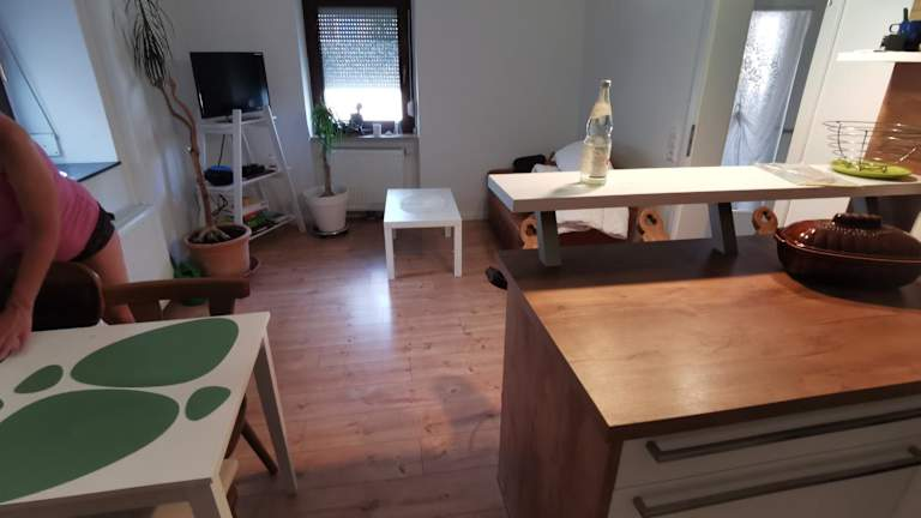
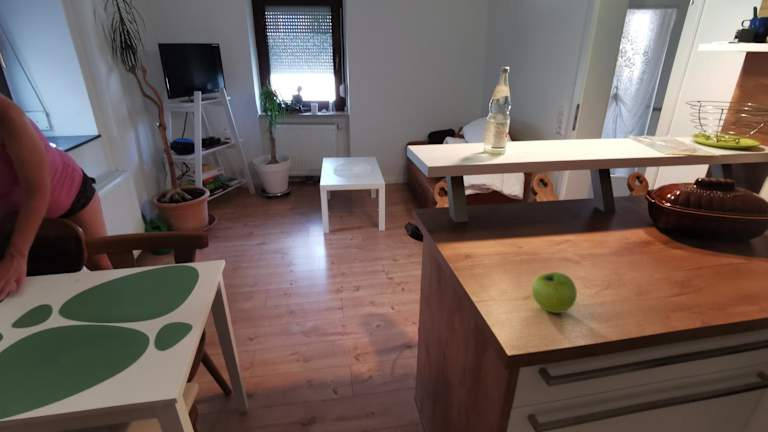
+ fruit [531,271,578,314]
